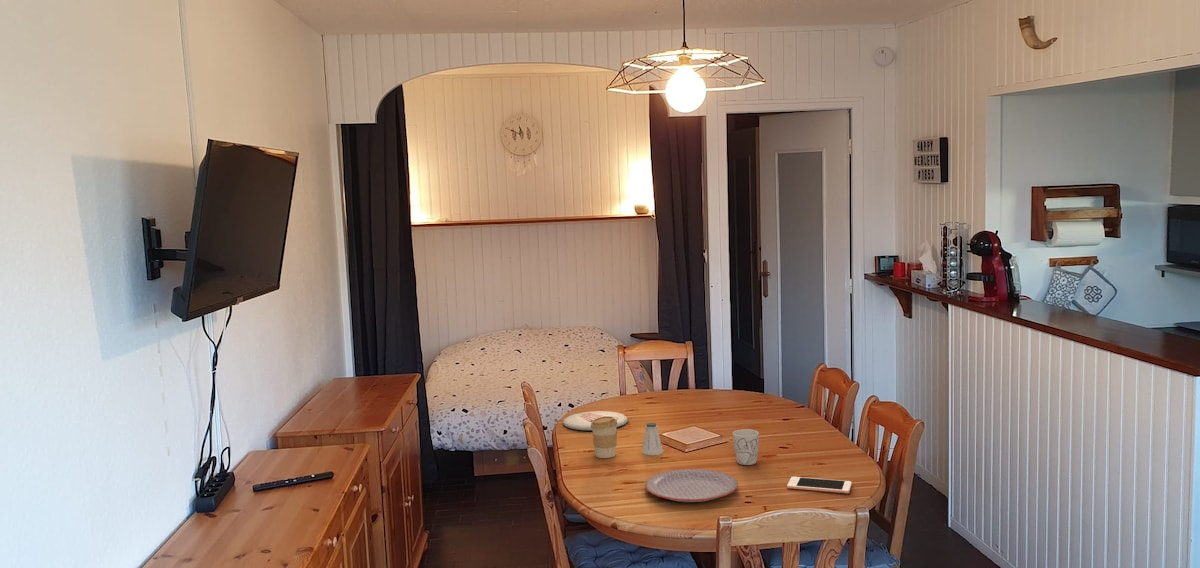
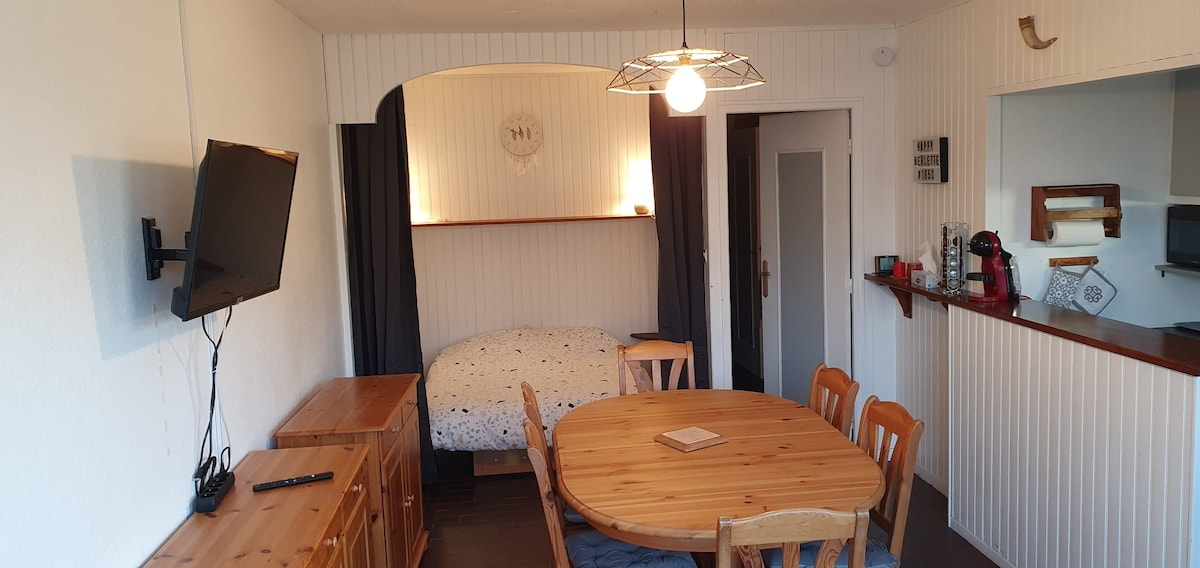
- saltshaker [641,422,664,456]
- mug [732,428,760,466]
- plate [562,410,629,432]
- coffee cup [591,416,618,459]
- cell phone [786,476,853,494]
- plate [644,468,739,503]
